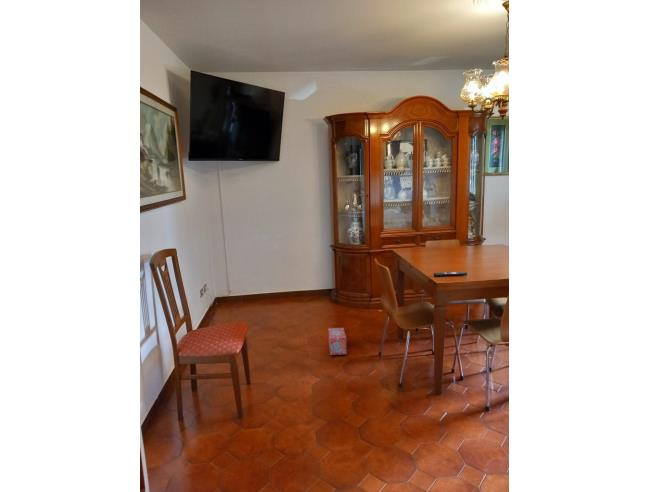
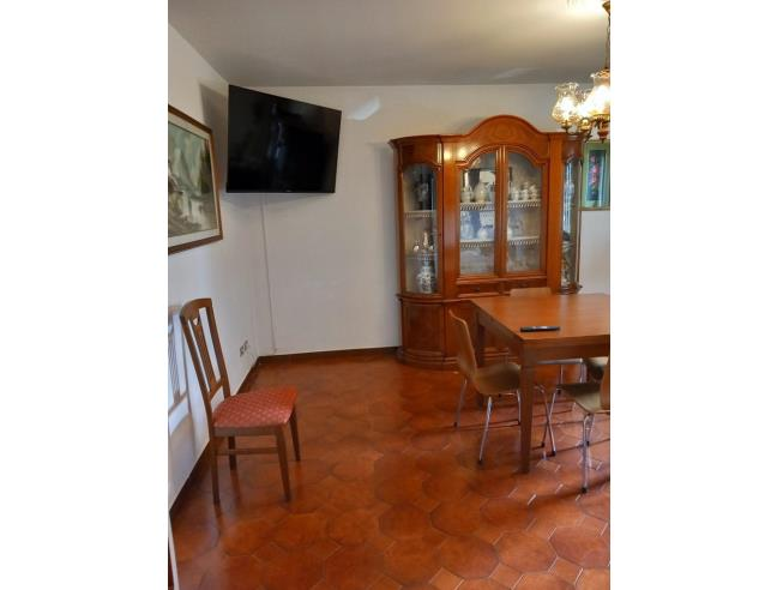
- box [328,327,348,356]
